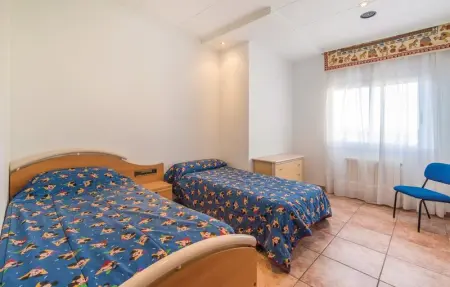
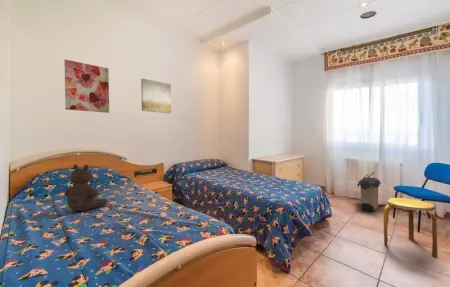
+ laundry hamper [356,171,382,212]
+ wall art [64,58,110,114]
+ stool [383,197,439,259]
+ wall art [140,78,172,114]
+ teddy bear [63,164,108,212]
